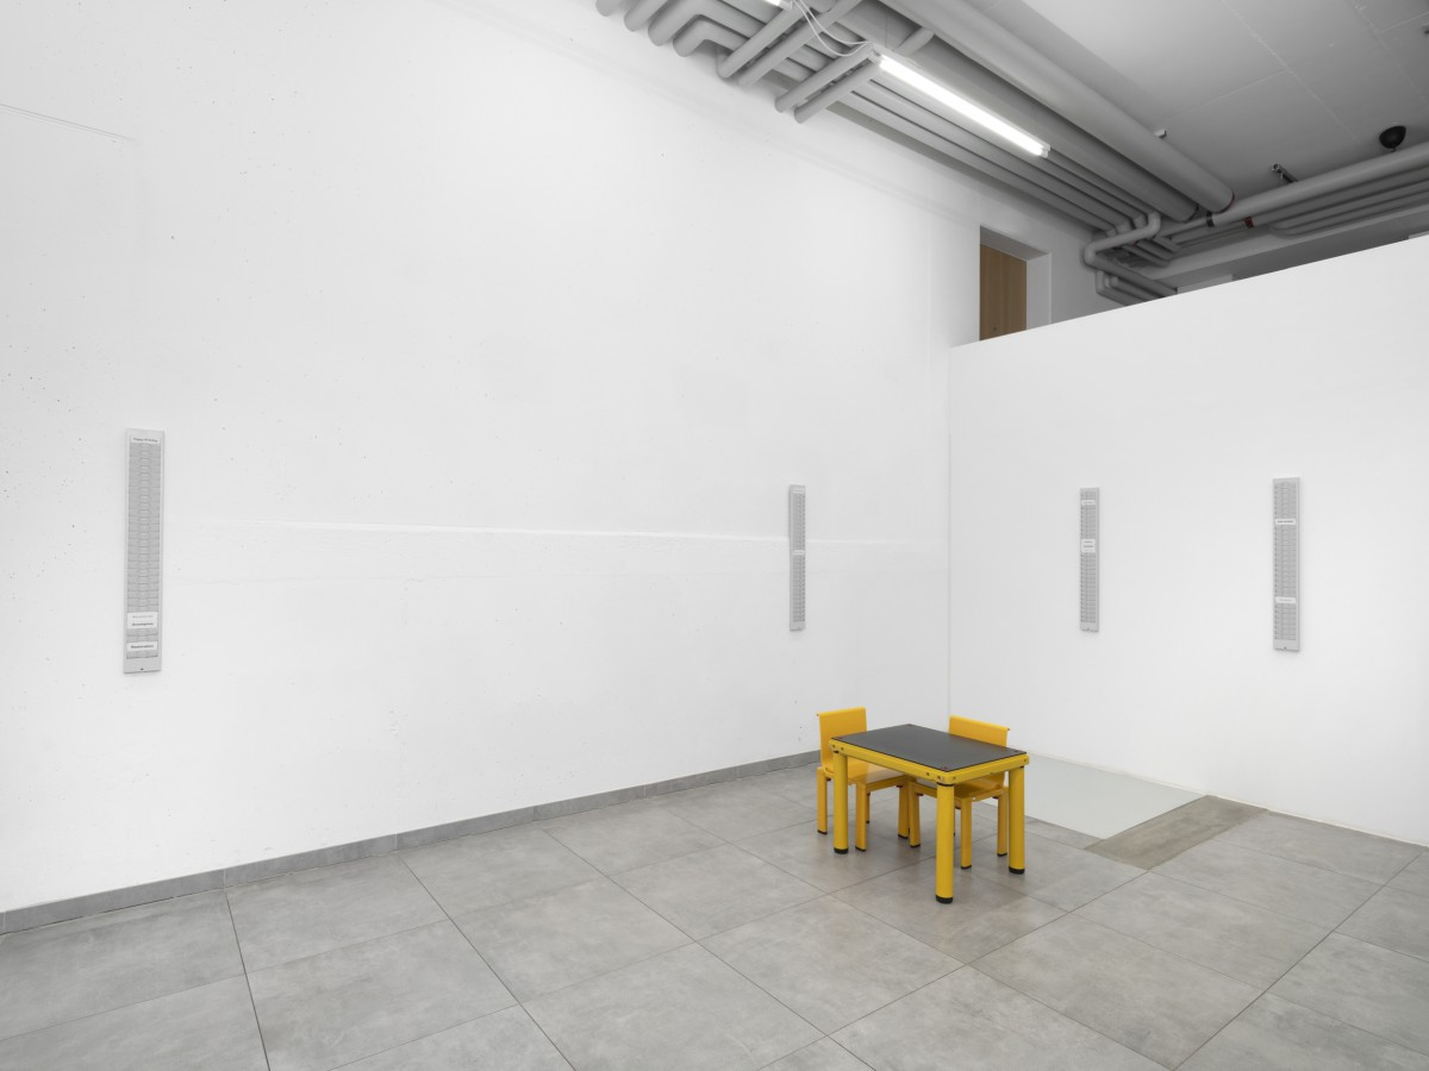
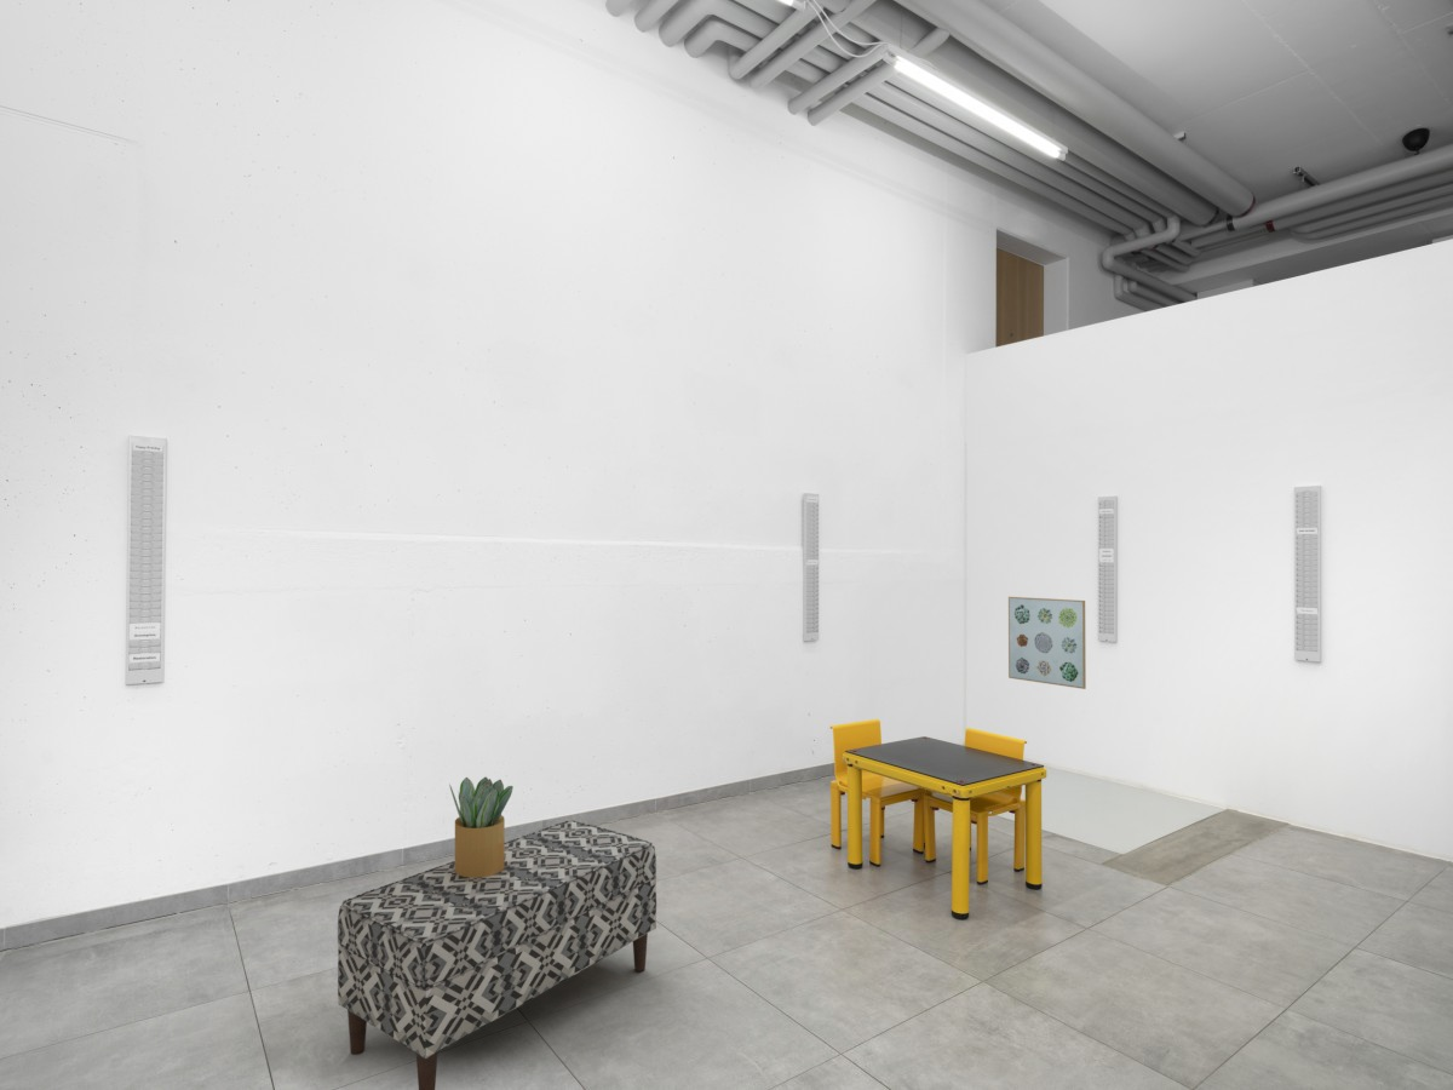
+ potted plant [448,775,515,878]
+ bench [337,819,657,1090]
+ wall art [1007,596,1087,690]
